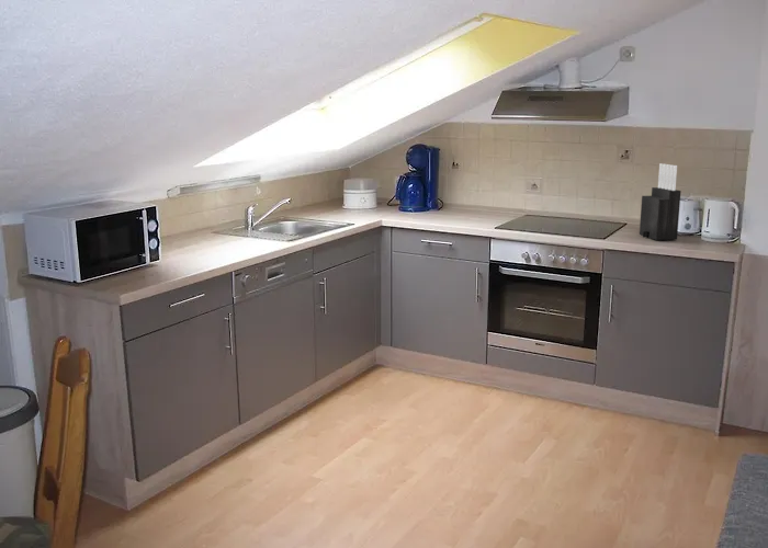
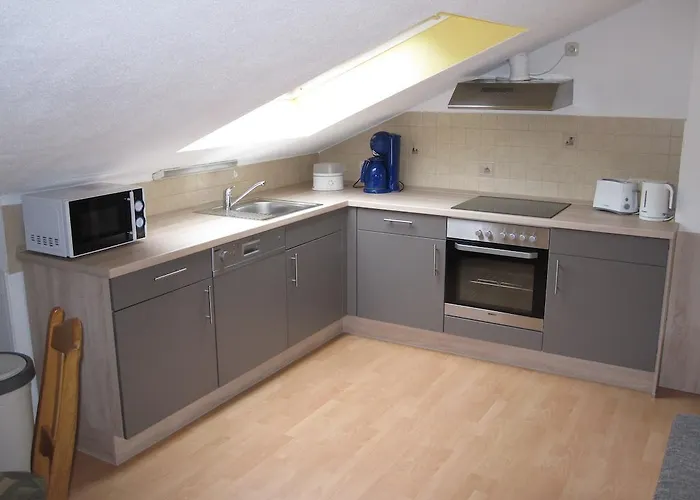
- knife block [639,162,682,241]
